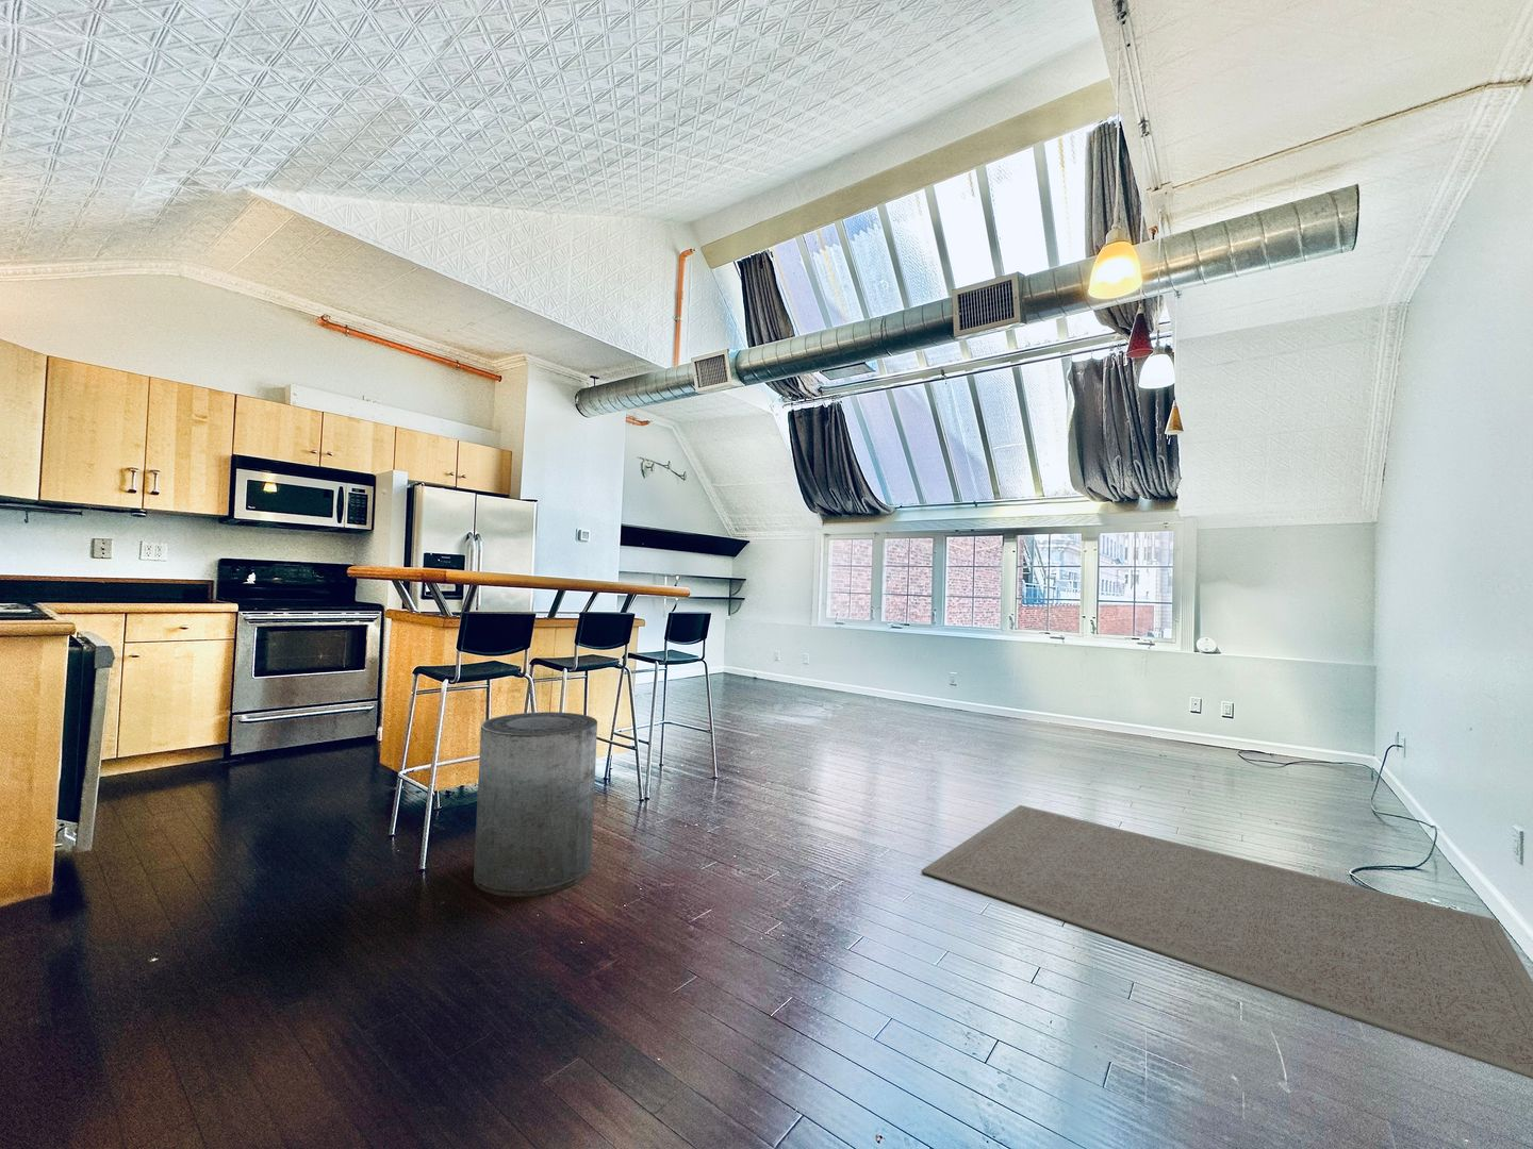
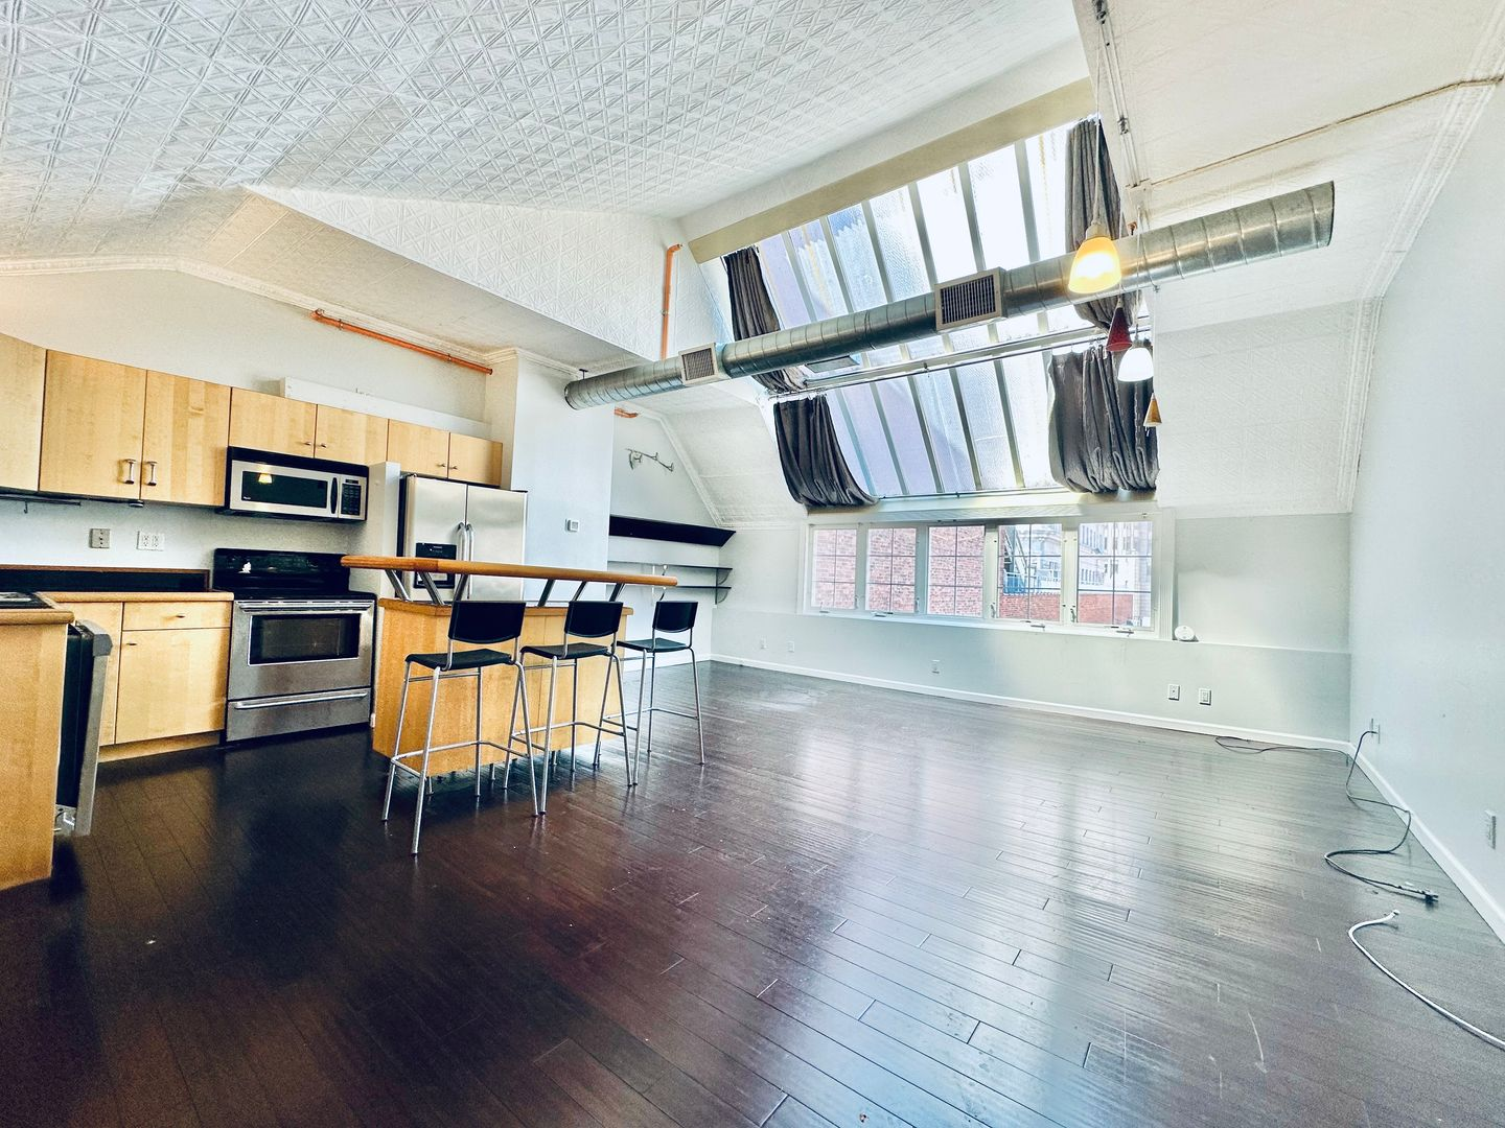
- trash can [473,711,599,898]
- rug [921,804,1533,1080]
